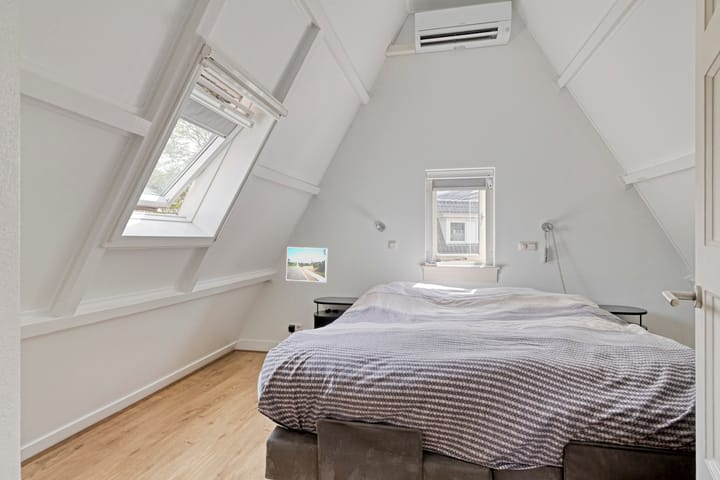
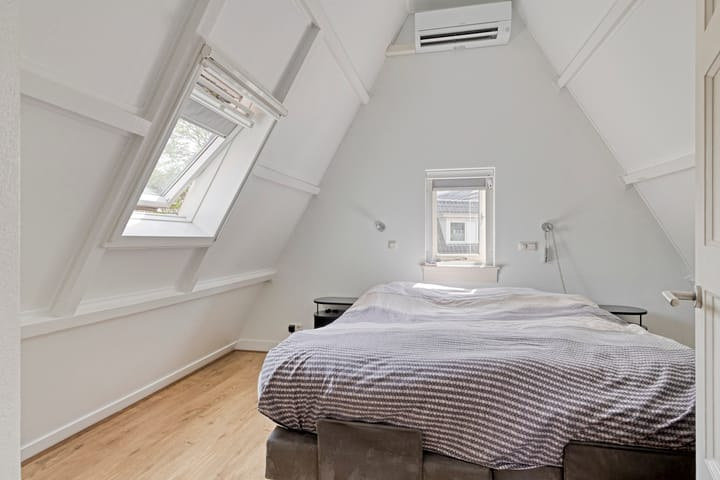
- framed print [285,246,329,283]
